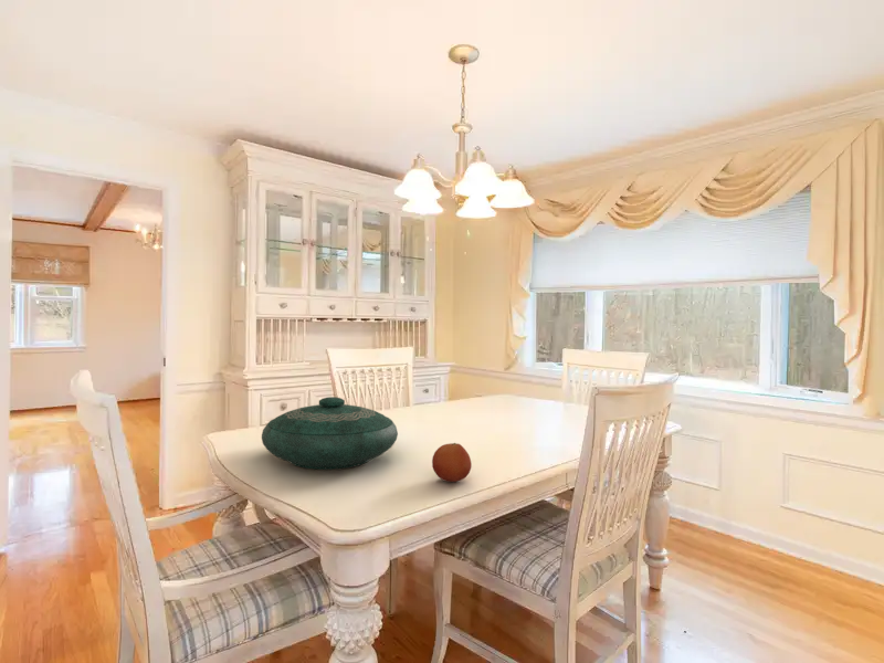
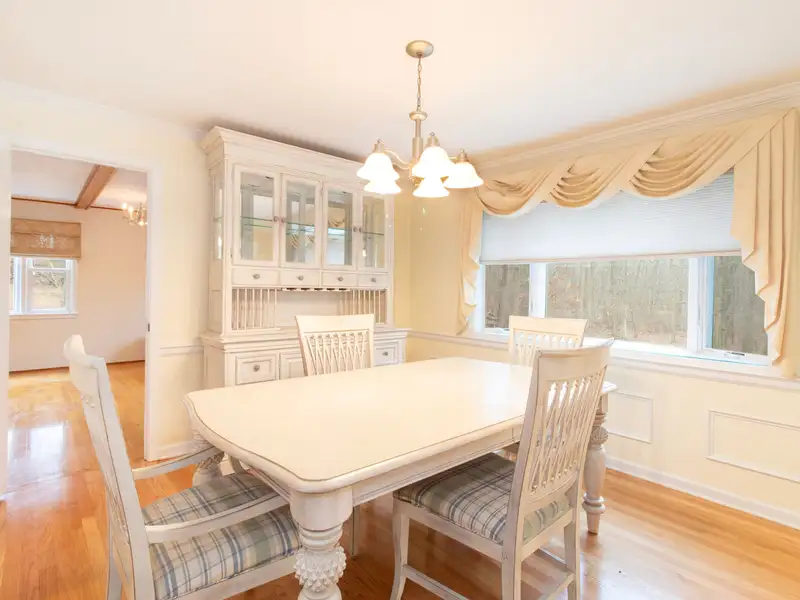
- decorative bowl [261,396,399,471]
- fruit [431,442,473,483]
